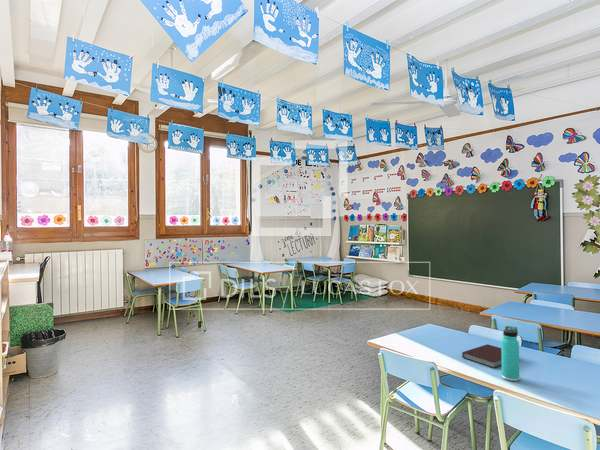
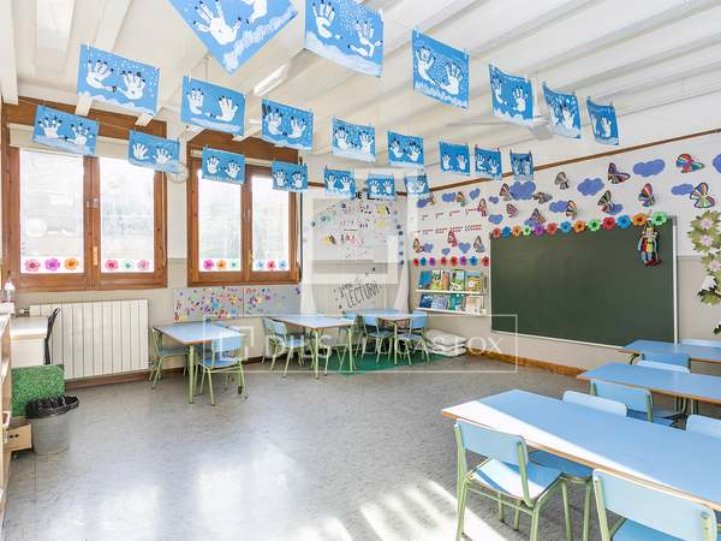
- thermos bottle [500,325,520,382]
- notebook [461,343,502,369]
